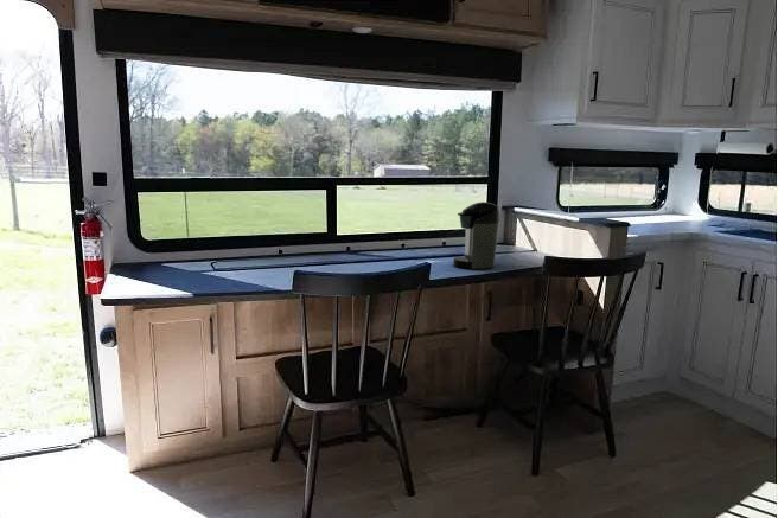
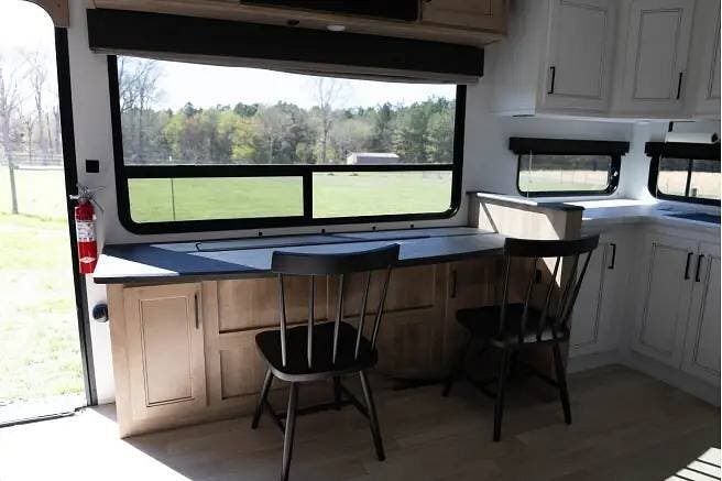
- coffee maker [452,200,500,270]
